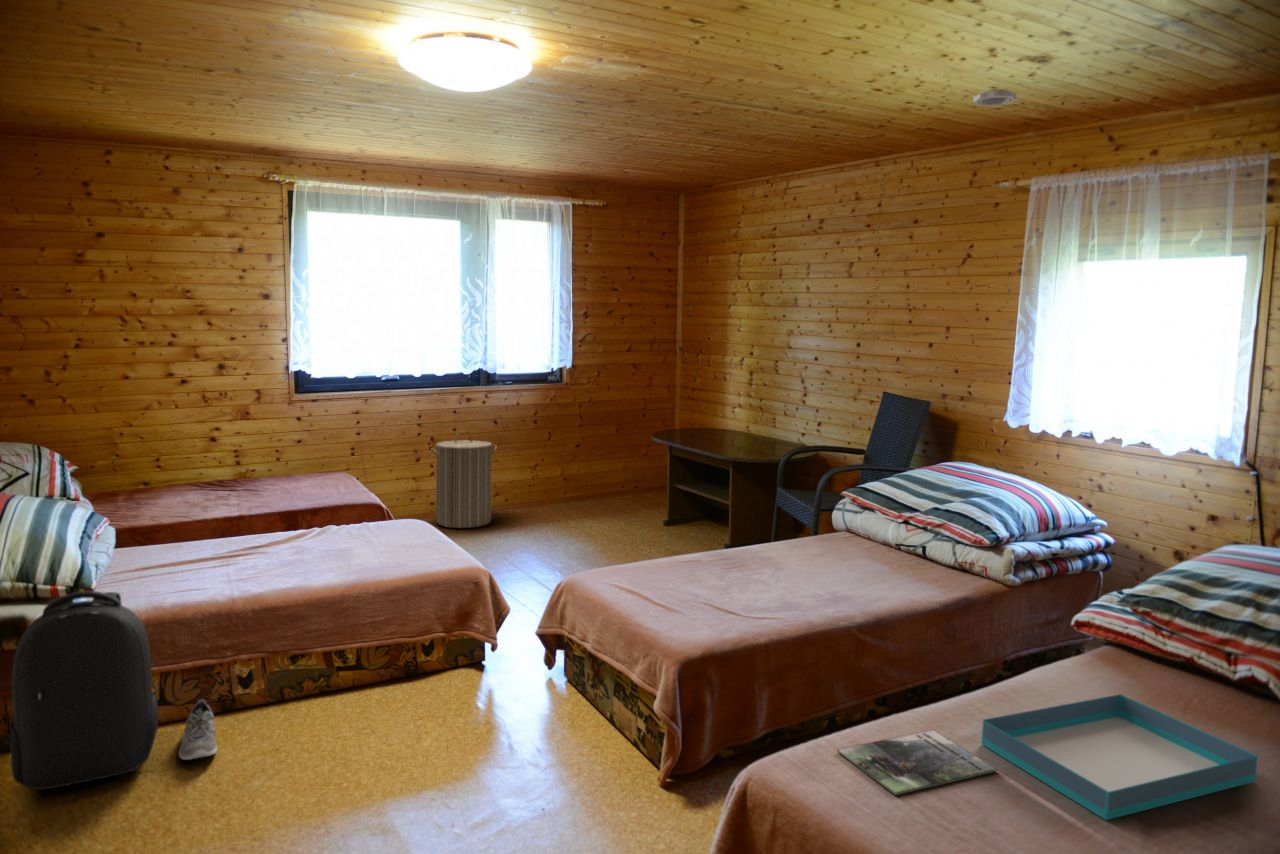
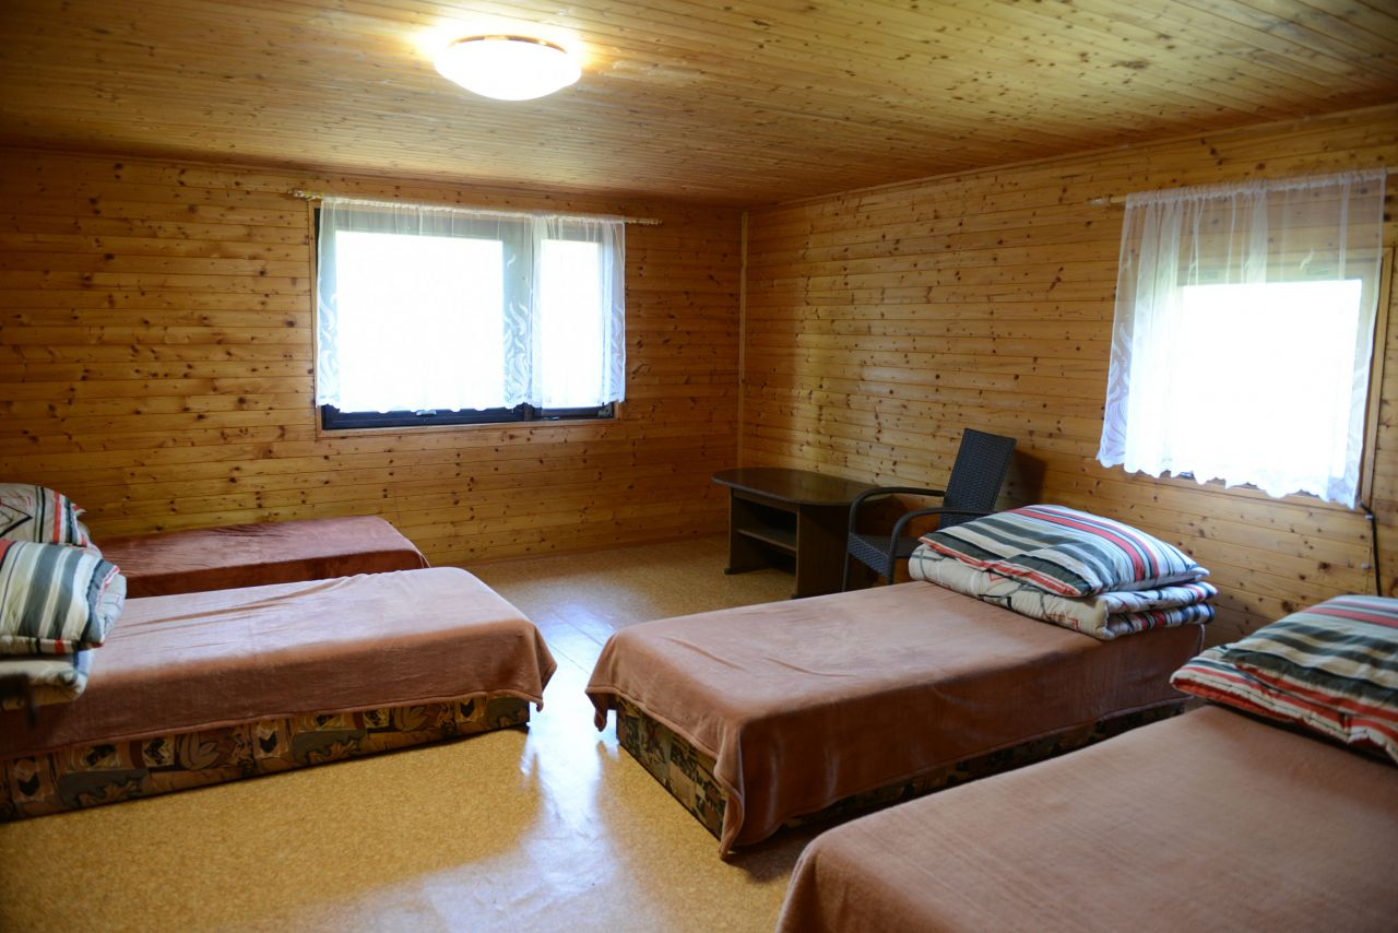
- tray [980,693,1259,821]
- laundry hamper [429,430,498,529]
- magazine [836,729,997,796]
- backpack [9,590,159,791]
- sneaker [178,698,218,761]
- smoke detector [972,88,1017,107]
